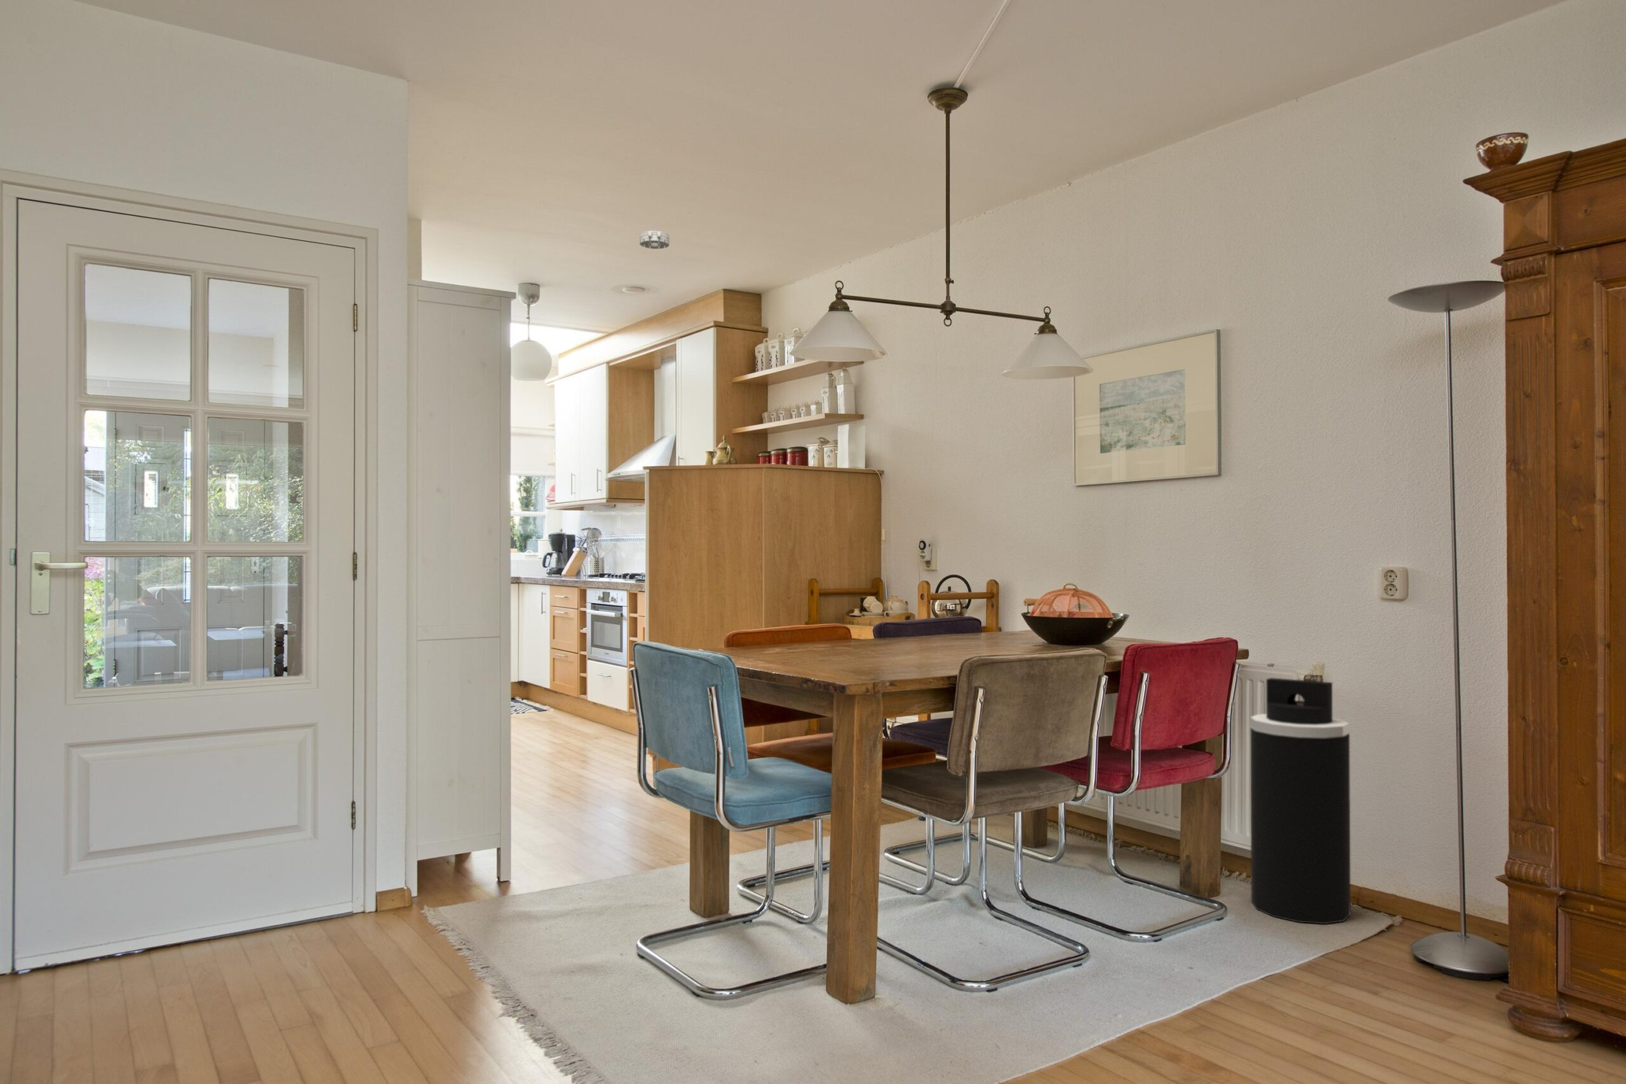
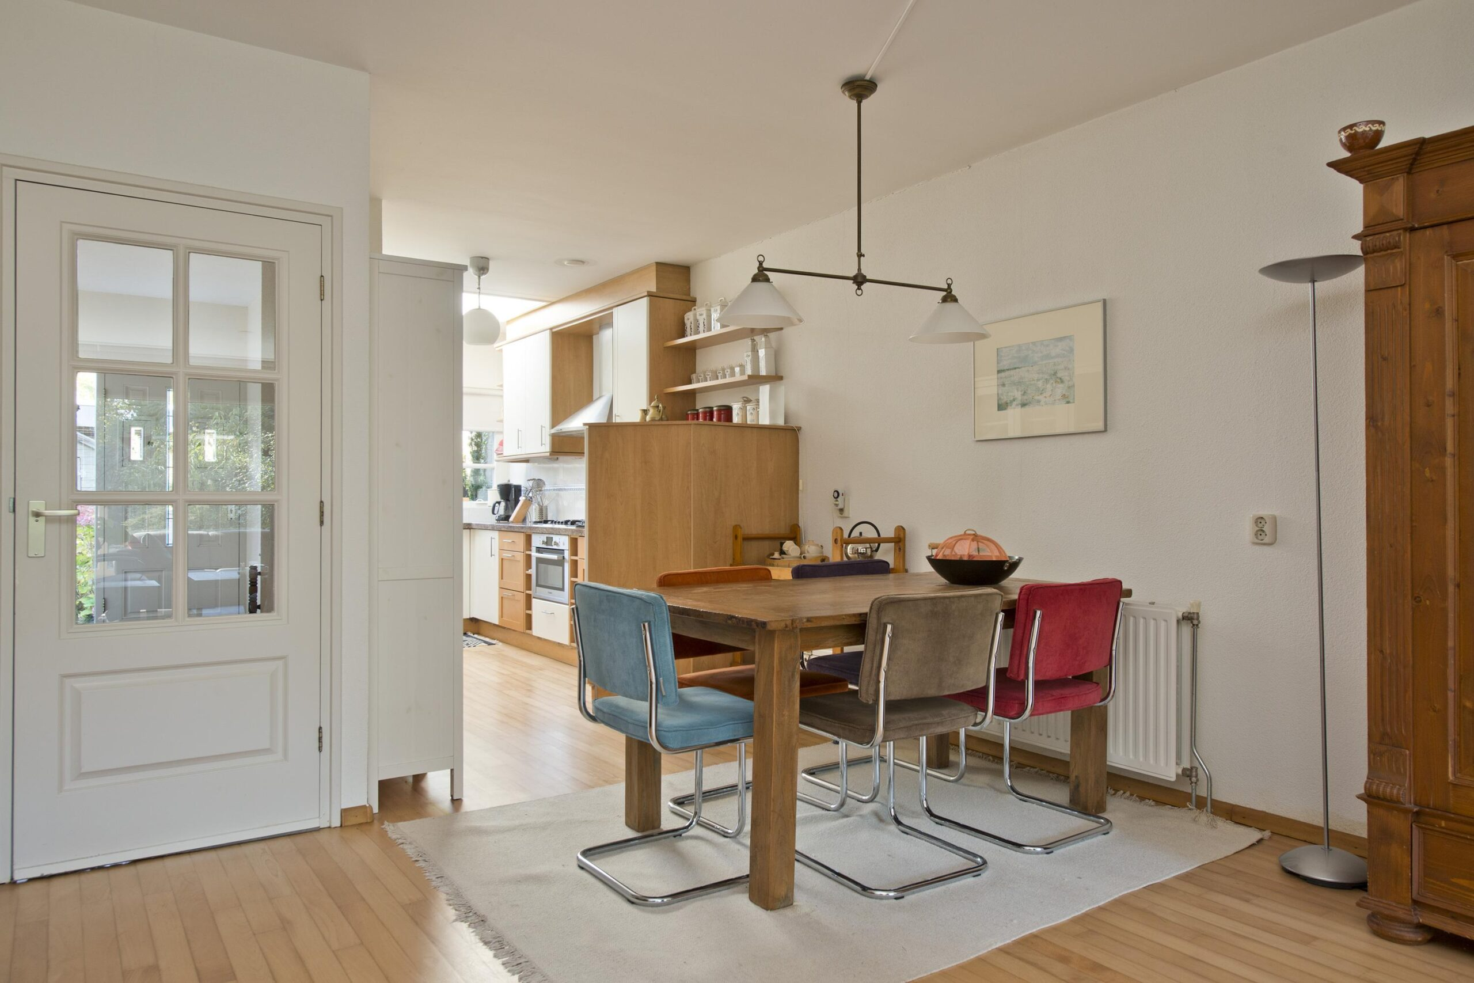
- smoke detector [639,230,670,249]
- trash can [1250,678,1351,924]
